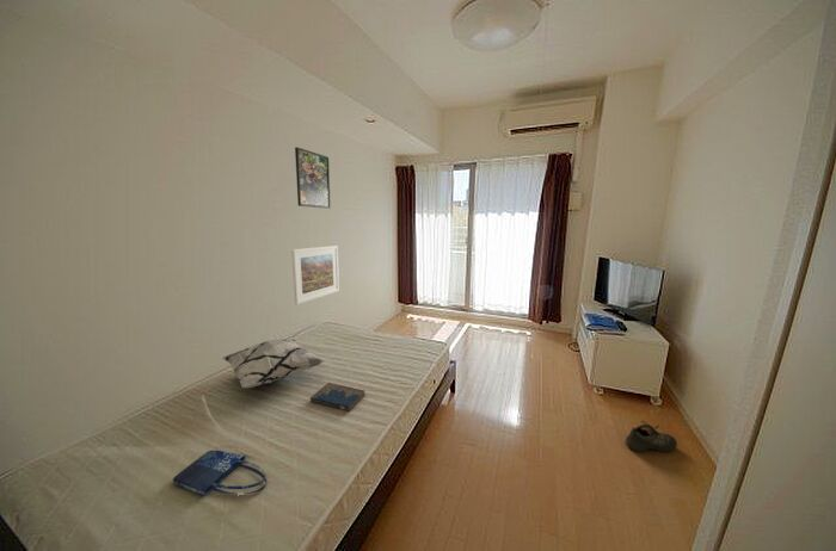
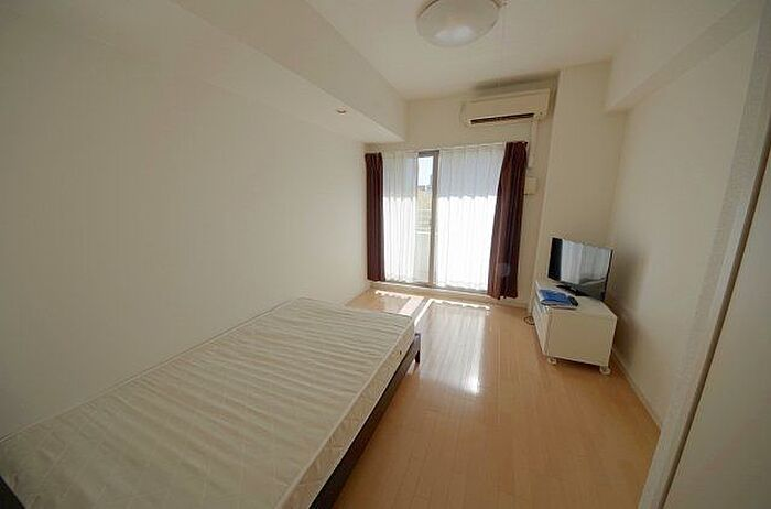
- hardcover book [309,382,367,413]
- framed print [294,146,332,210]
- shoe [625,420,678,453]
- decorative pillow [221,338,325,389]
- shopping bag [172,450,268,496]
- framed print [290,244,340,305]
